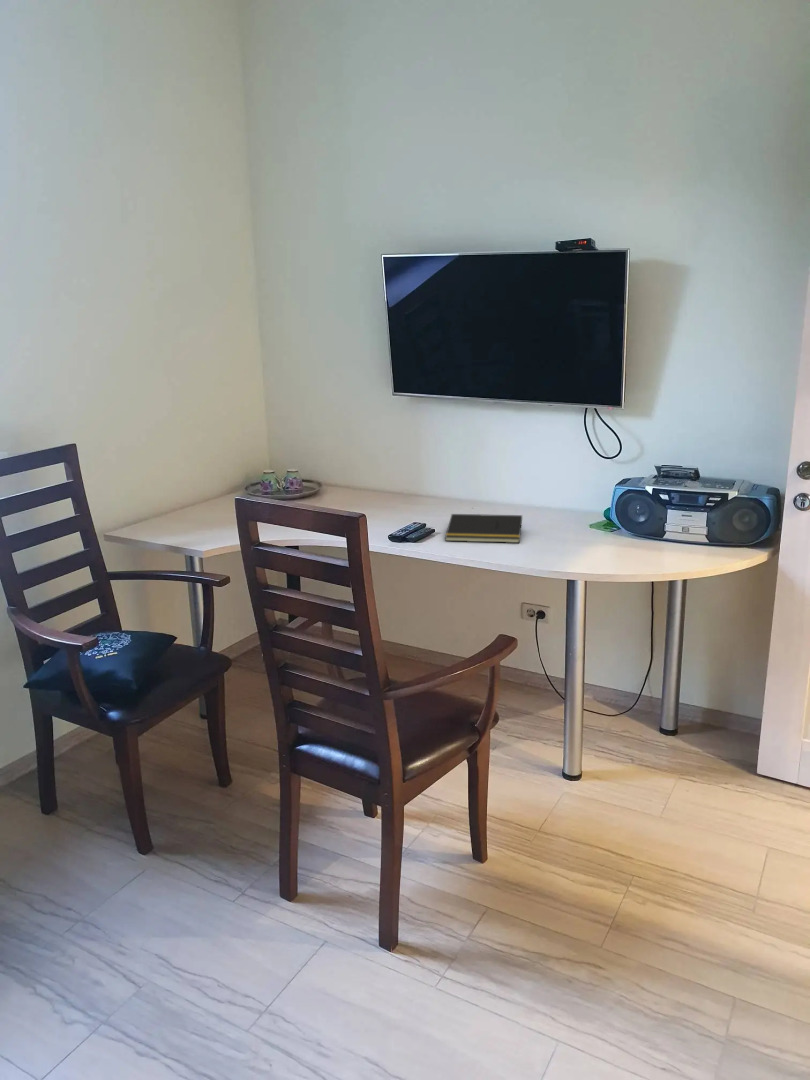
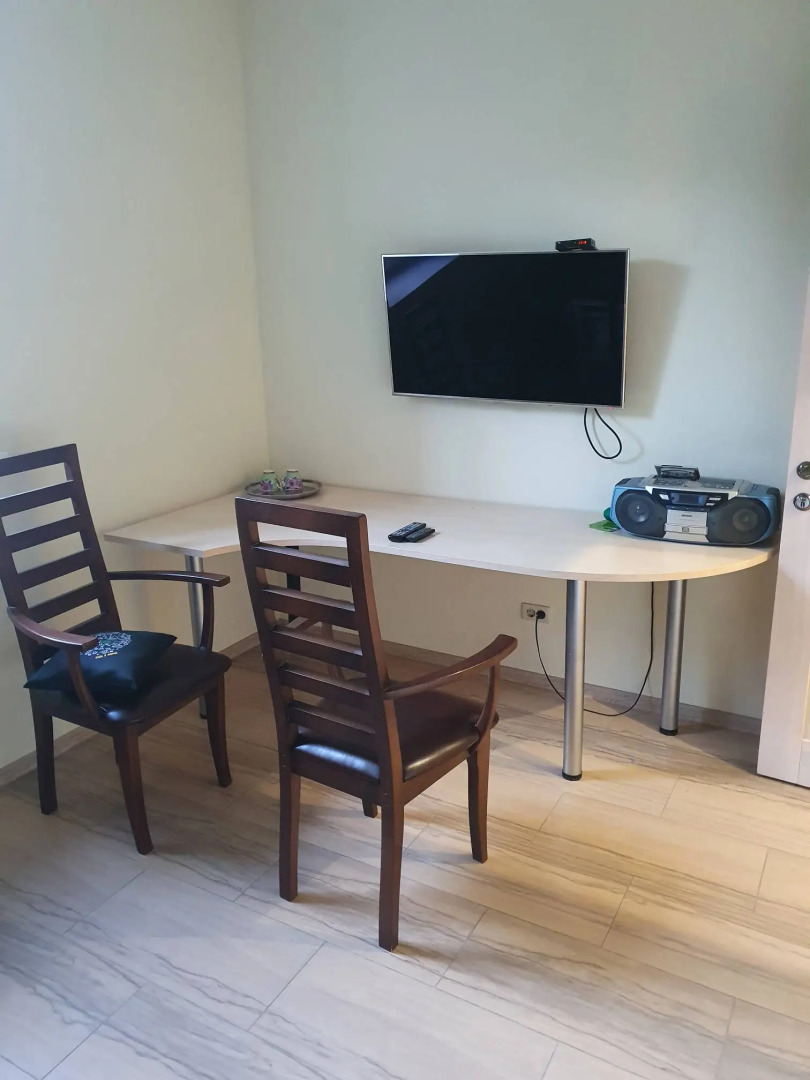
- notepad [444,513,523,544]
